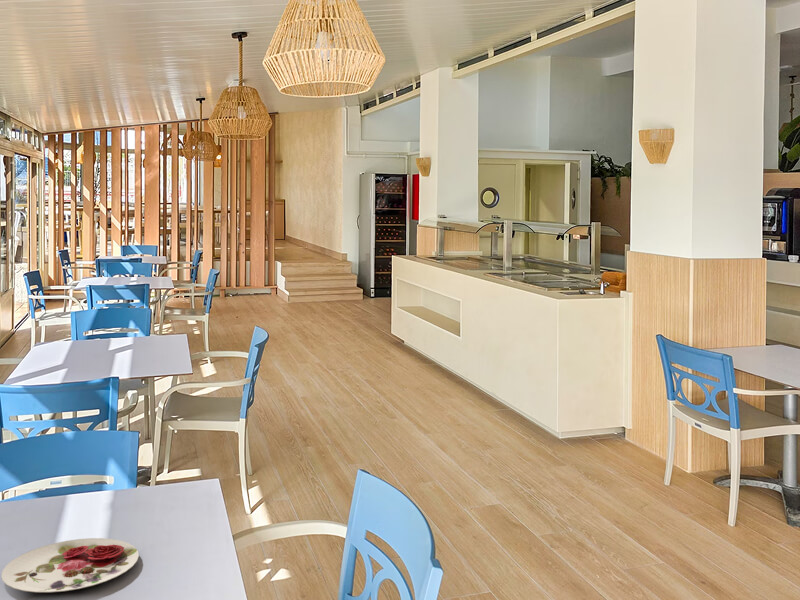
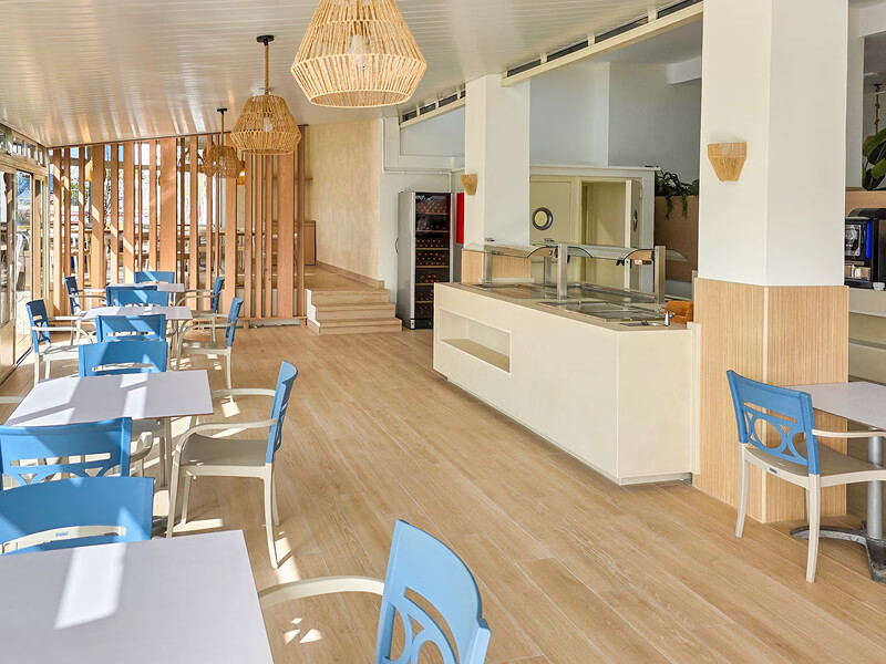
- plate [0,537,140,593]
